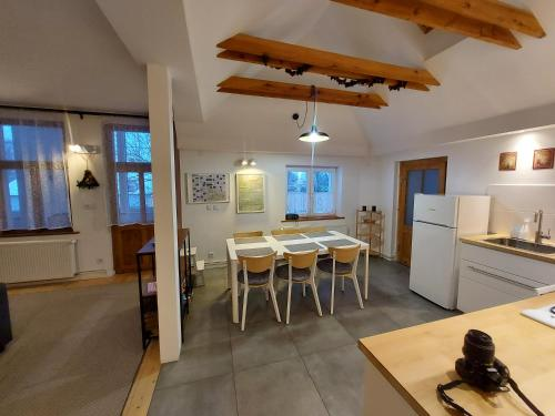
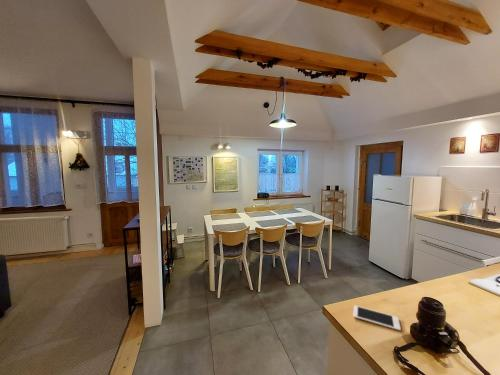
+ cell phone [352,305,402,332]
